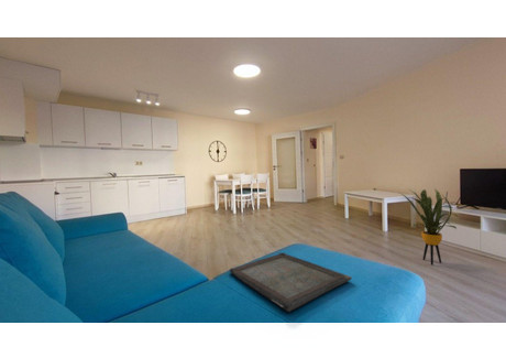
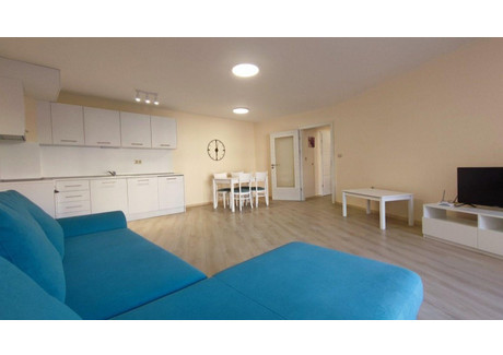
- house plant [398,187,460,267]
- serving tray [228,251,353,313]
